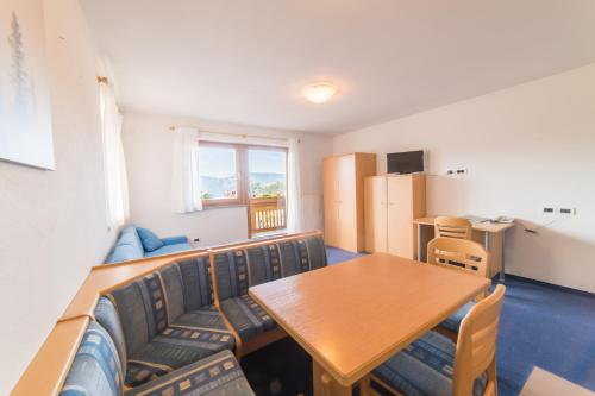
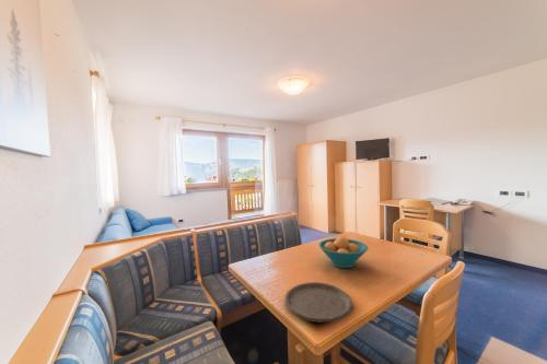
+ plate [283,281,353,324]
+ fruit bowl [317,235,369,269]
